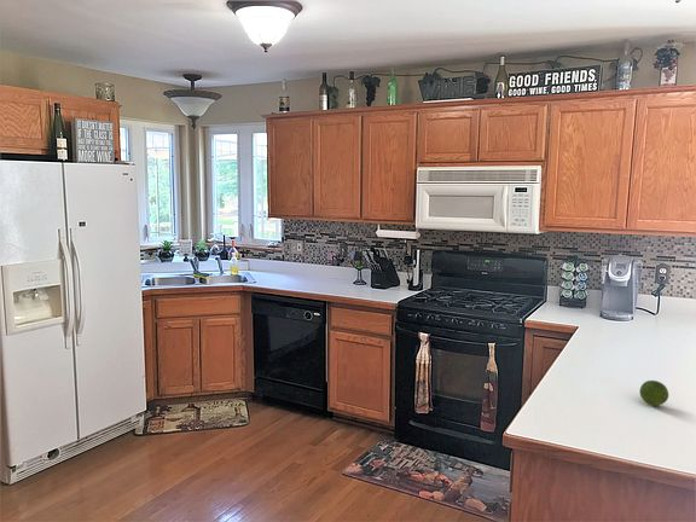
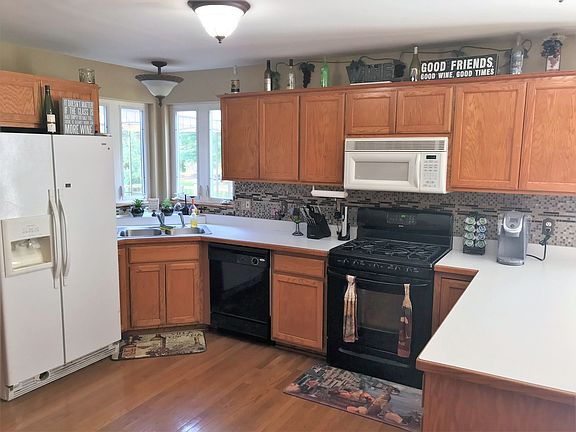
- fruit [638,379,669,407]
